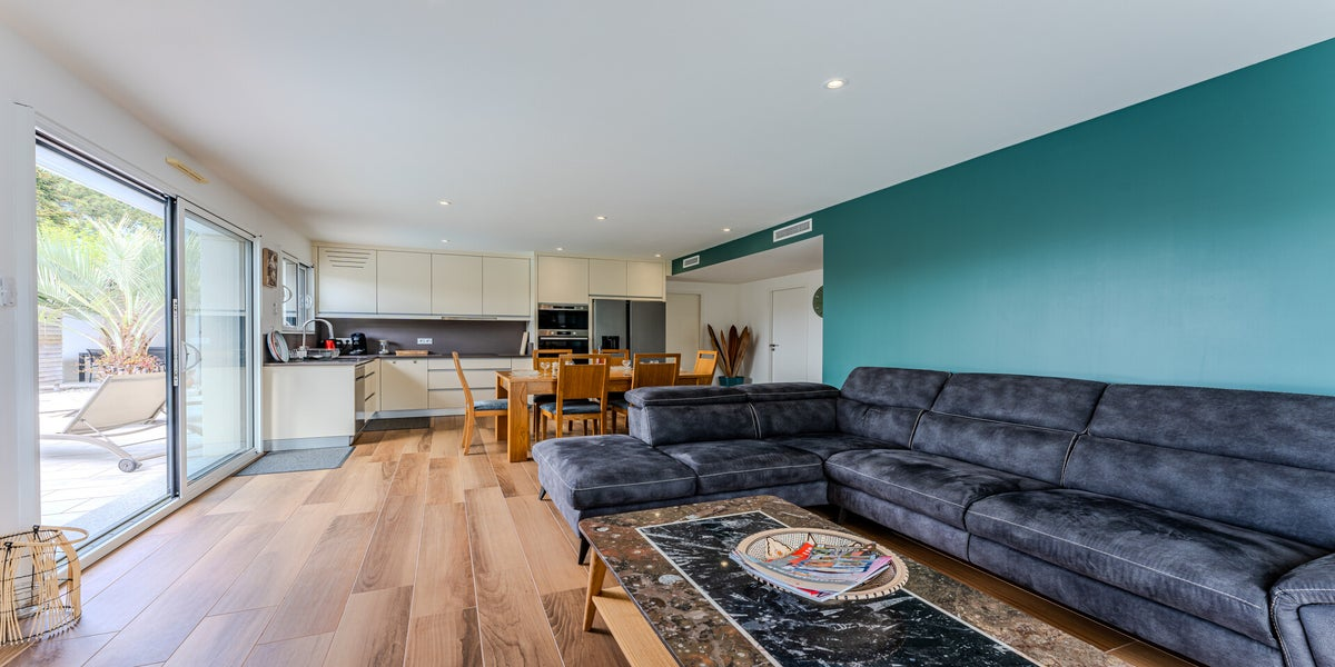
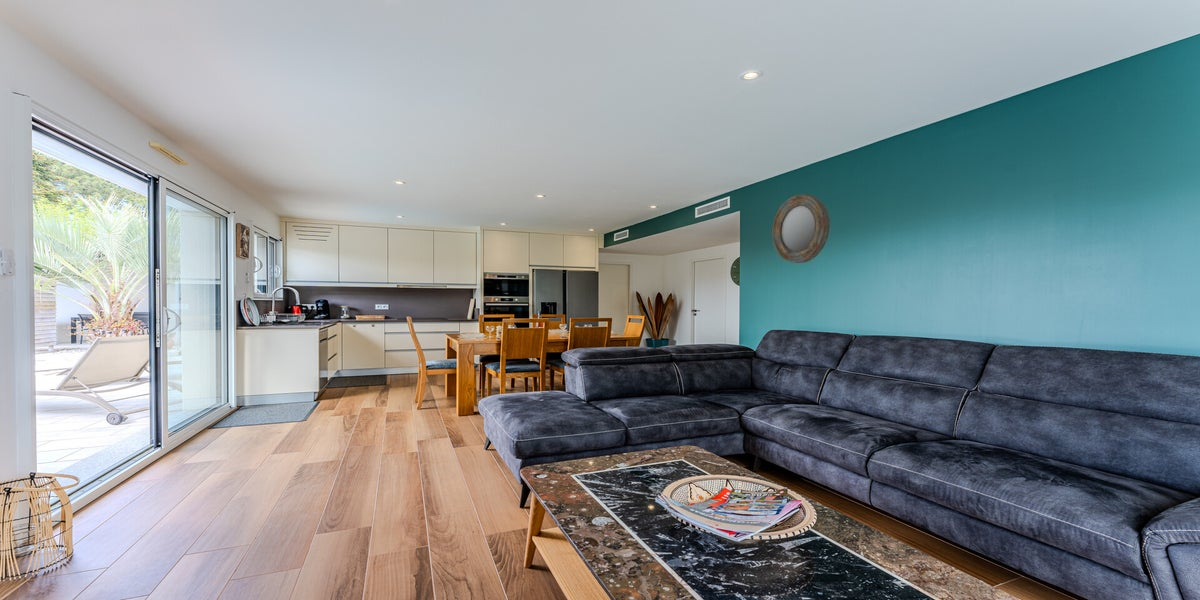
+ home mirror [771,194,831,264]
